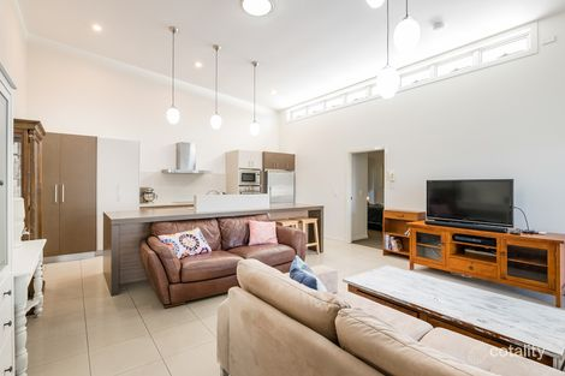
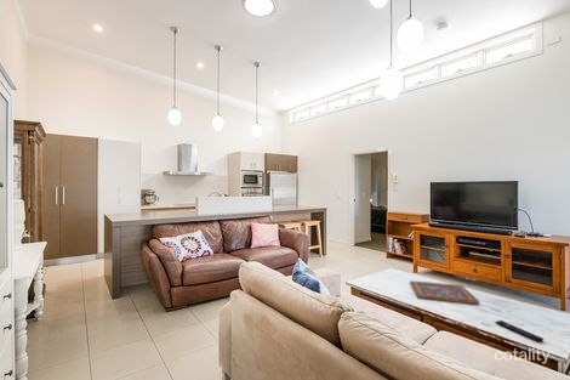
+ painted panel [409,279,480,305]
+ remote control [495,319,545,344]
